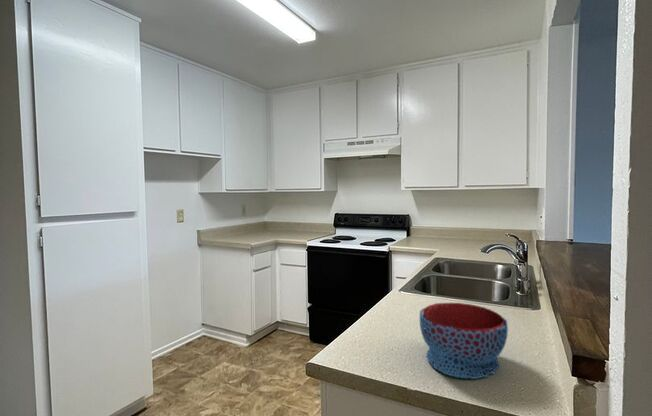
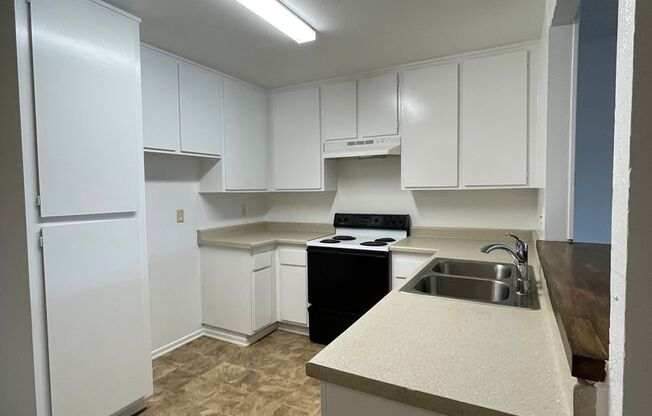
- bowl [419,302,509,380]
